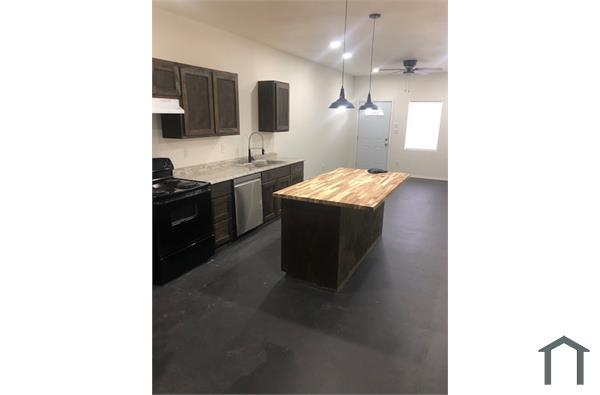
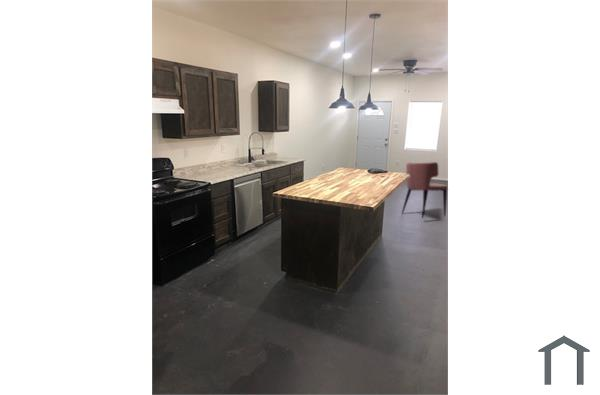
+ dining chair [401,161,448,219]
